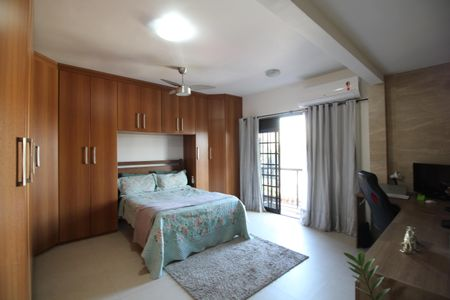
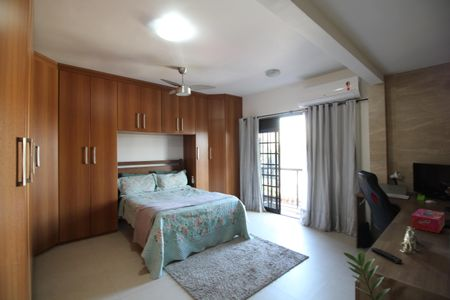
+ tissue box [411,208,446,234]
+ remote control [370,246,403,264]
